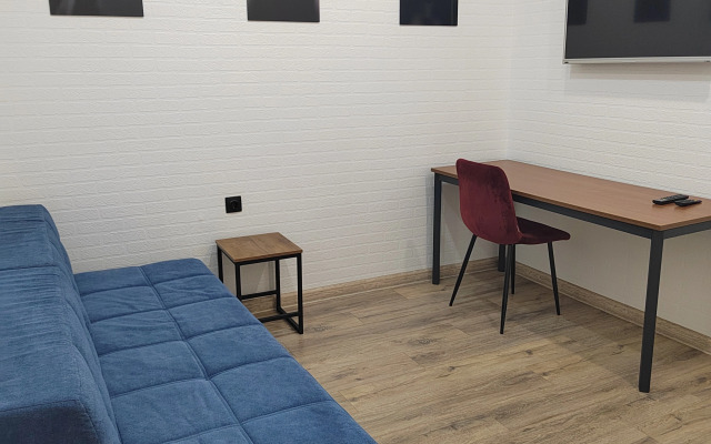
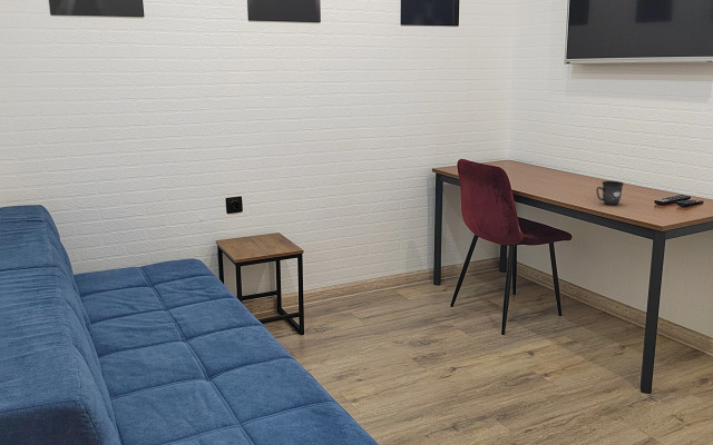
+ mug [595,180,625,206]
